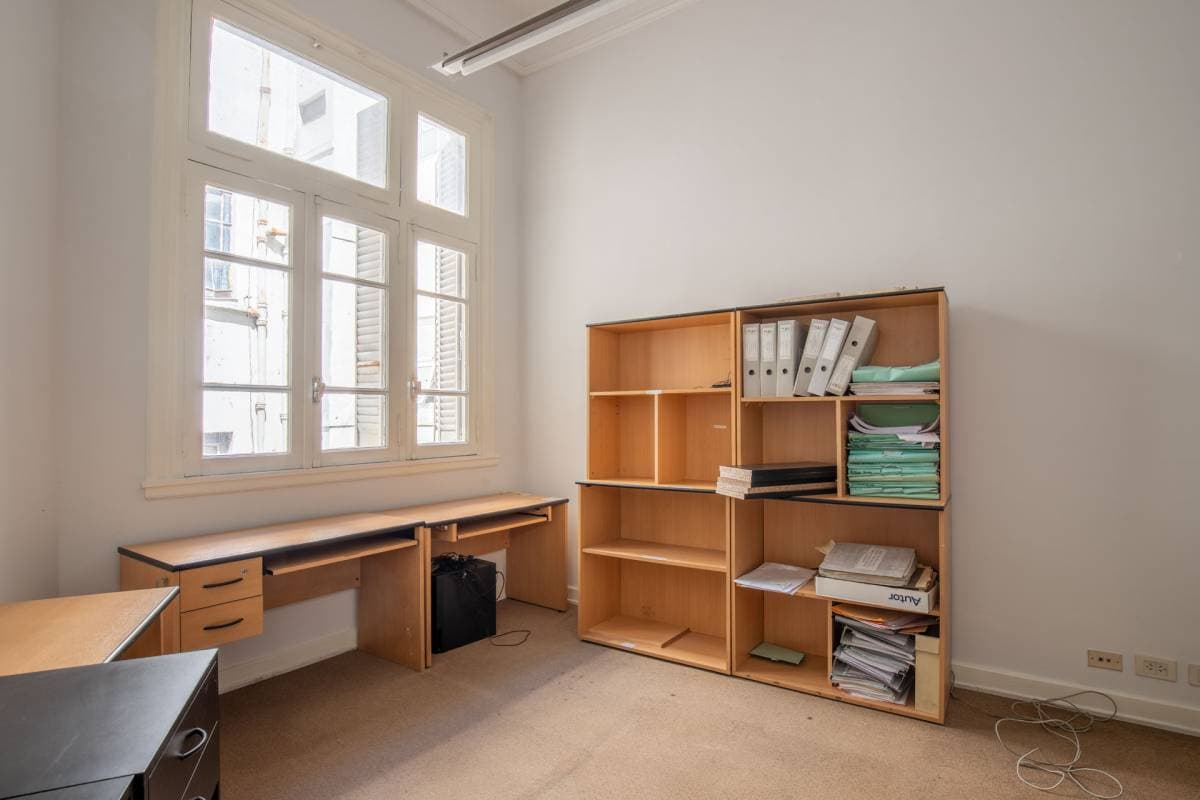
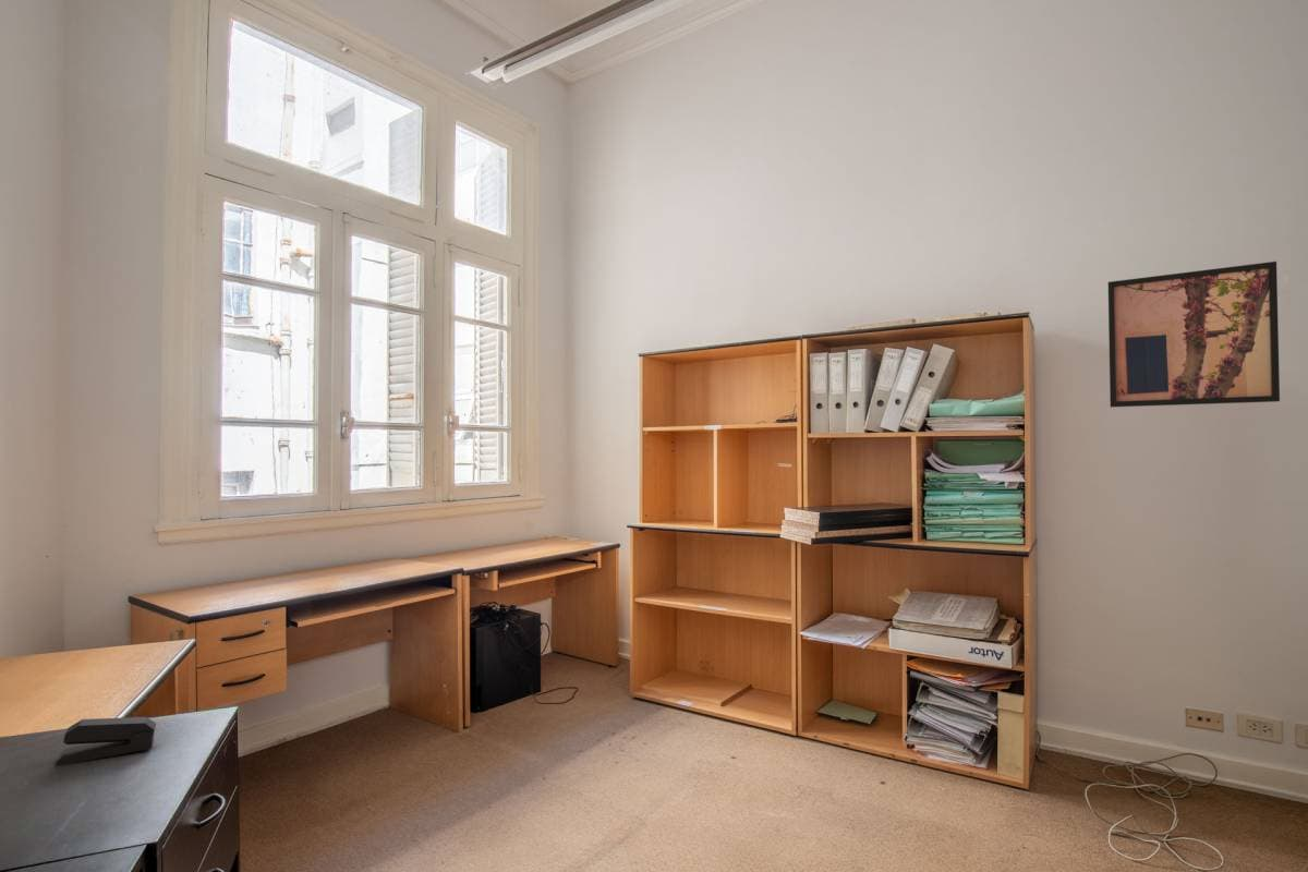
+ stapler [56,716,157,767]
+ wall art [1107,261,1281,409]
